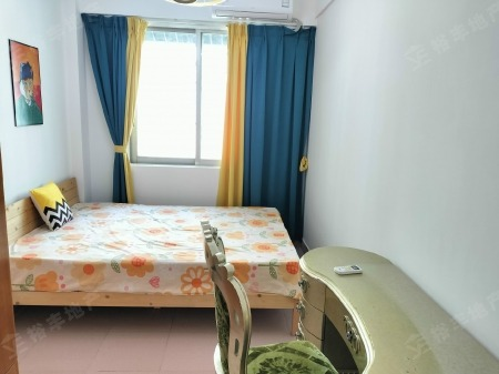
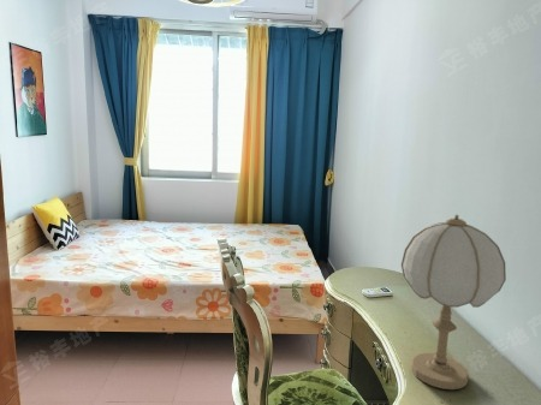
+ table lamp [400,214,507,391]
